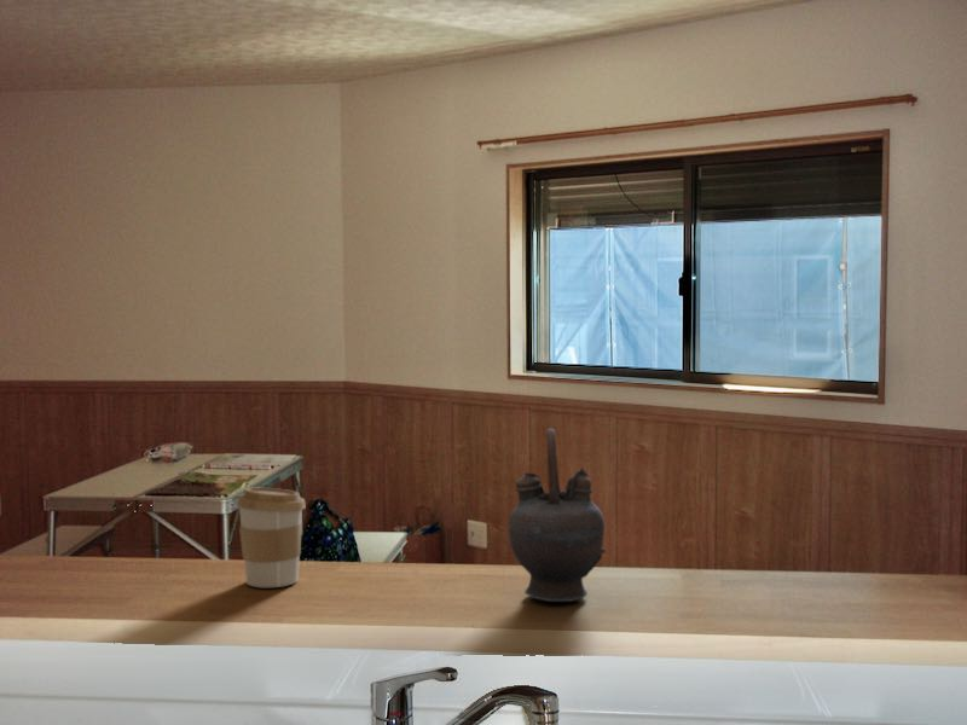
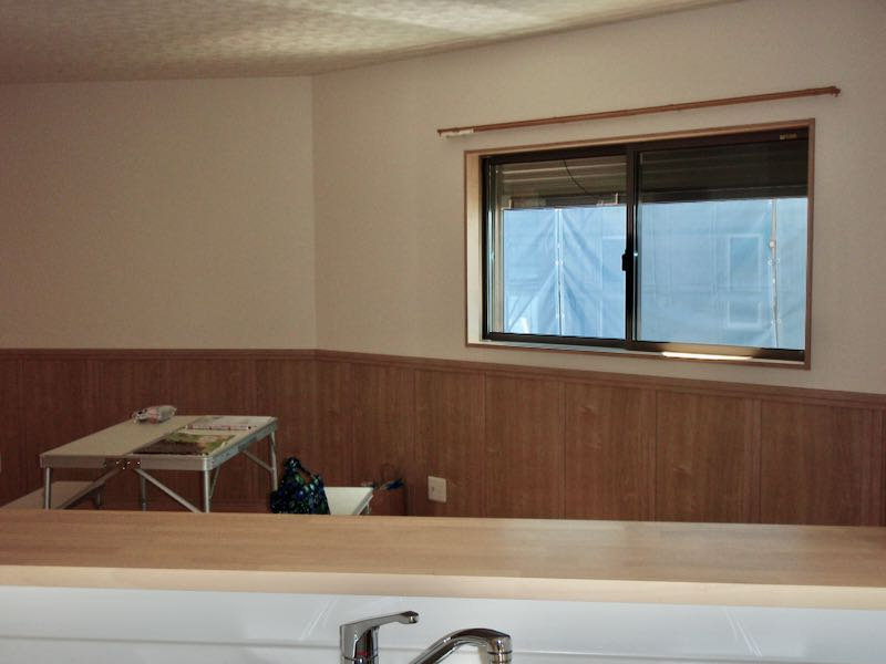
- coffee cup [236,487,307,588]
- teapot [508,428,607,603]
